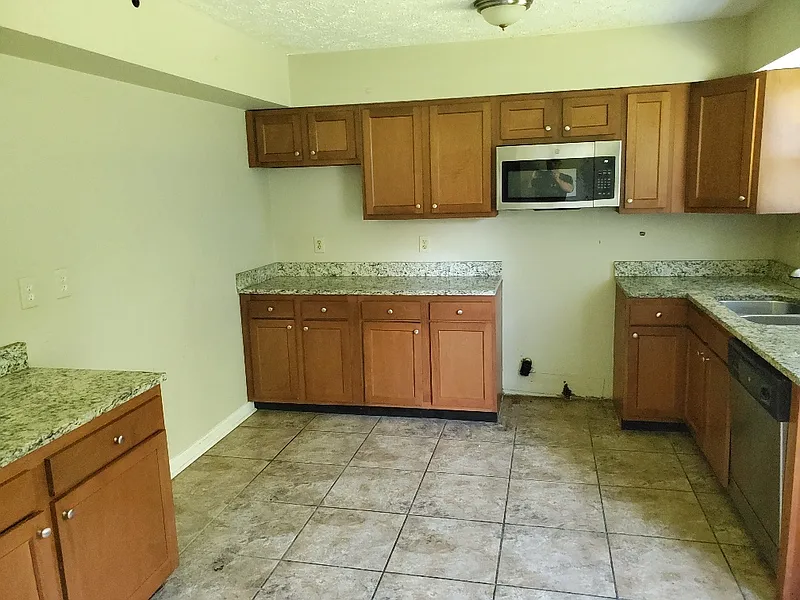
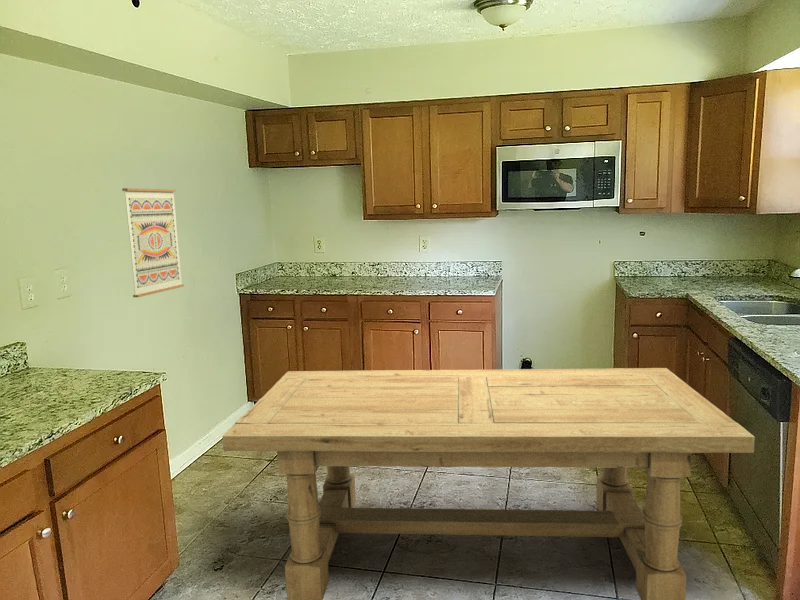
+ dining table [221,367,756,600]
+ wall art [121,187,185,298]
